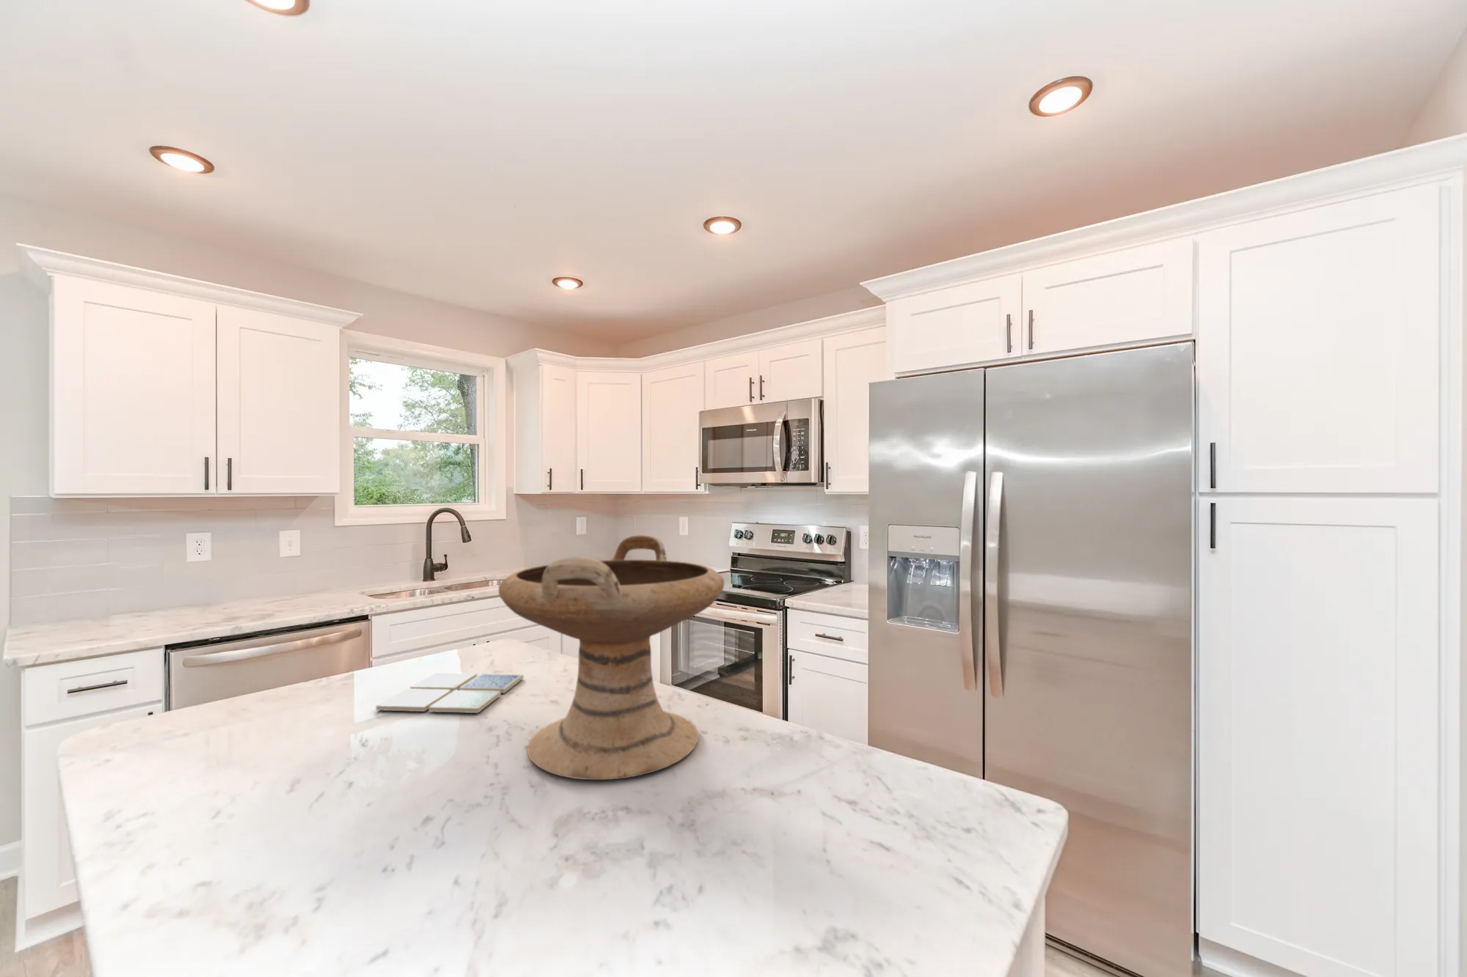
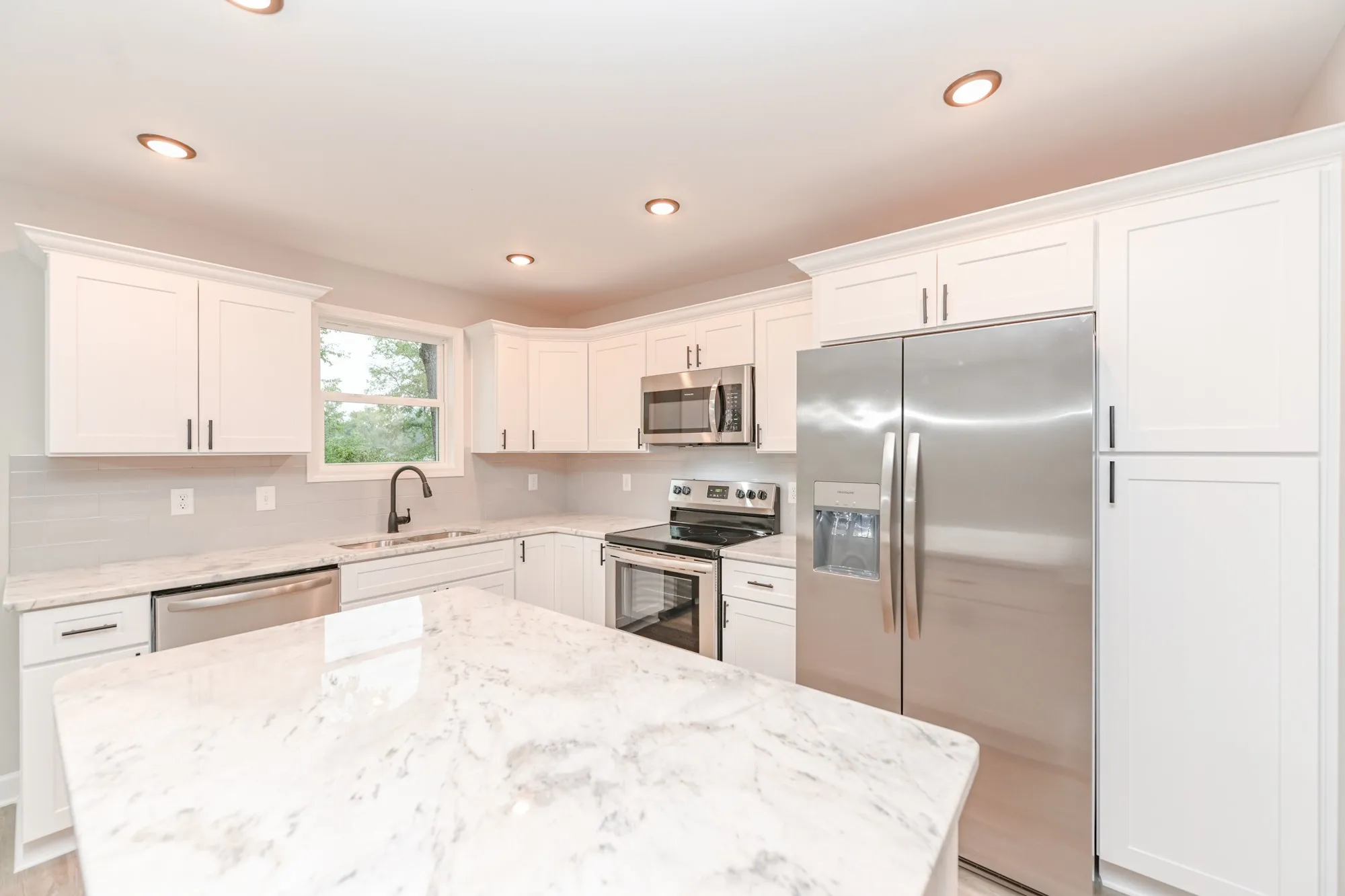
- decorative bowl [498,534,724,781]
- drink coaster [375,672,525,714]
